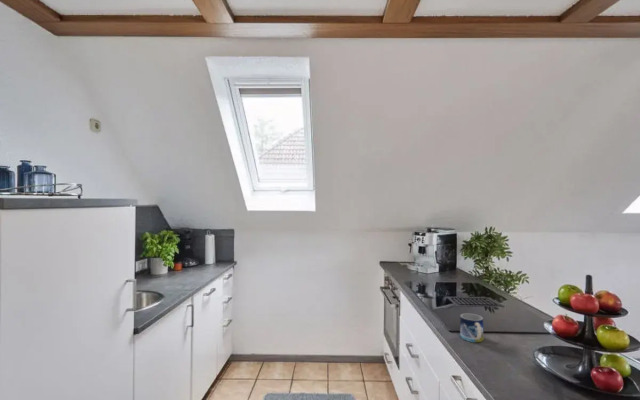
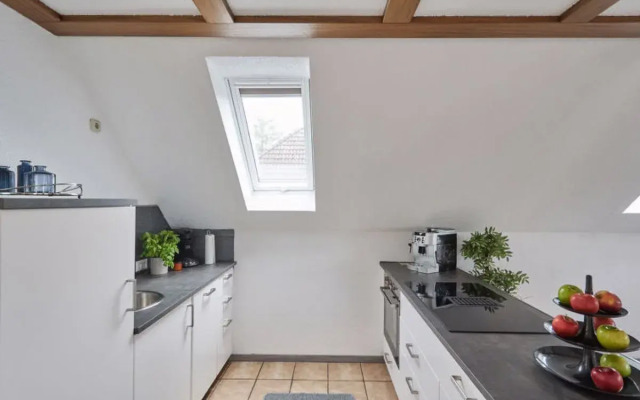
- mug [459,312,484,343]
